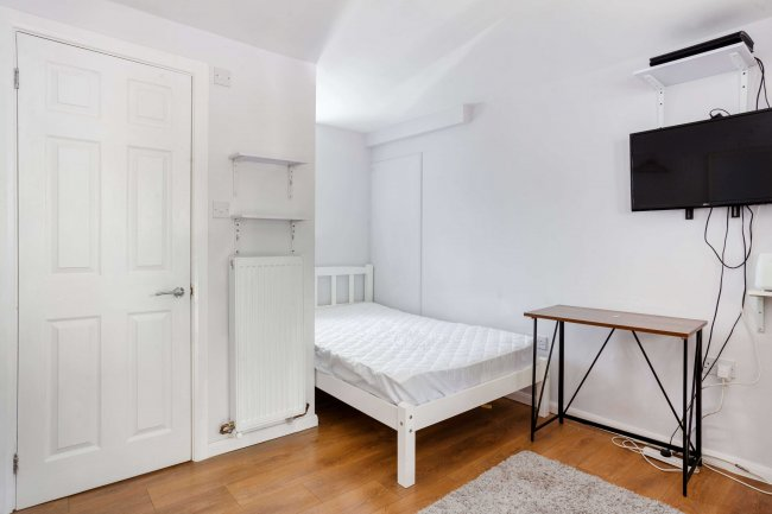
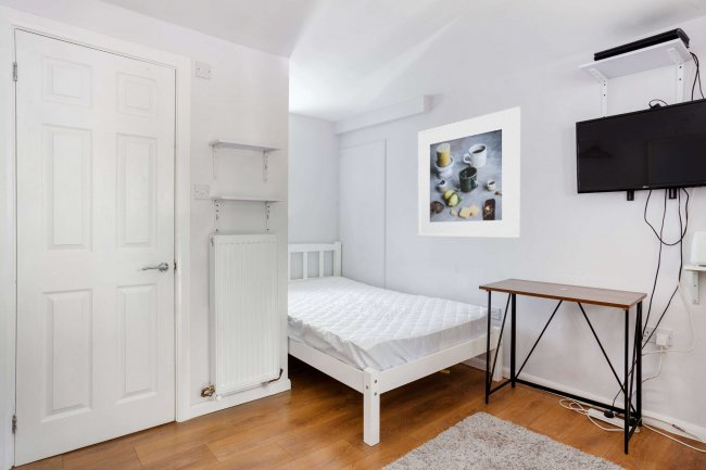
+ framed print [417,105,521,239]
